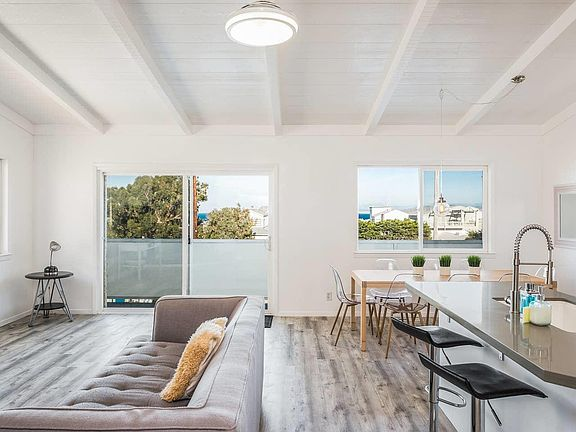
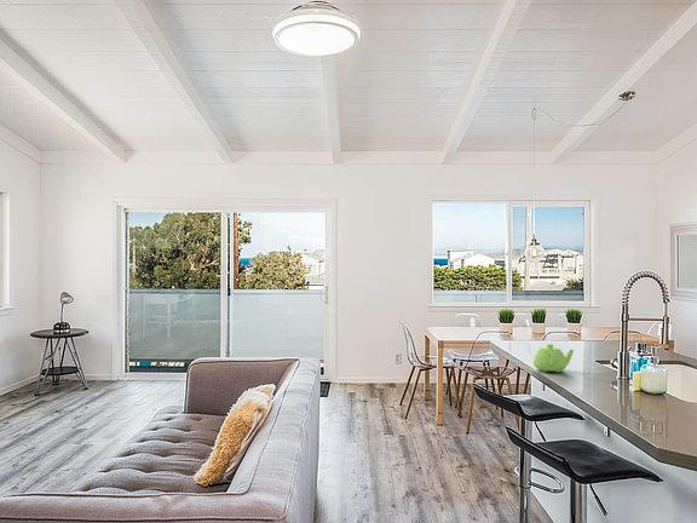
+ teapot [532,343,575,373]
